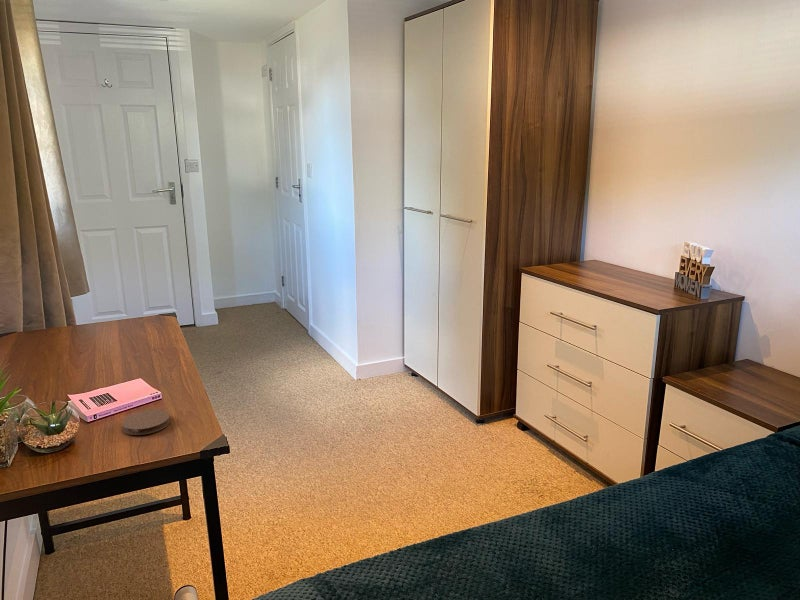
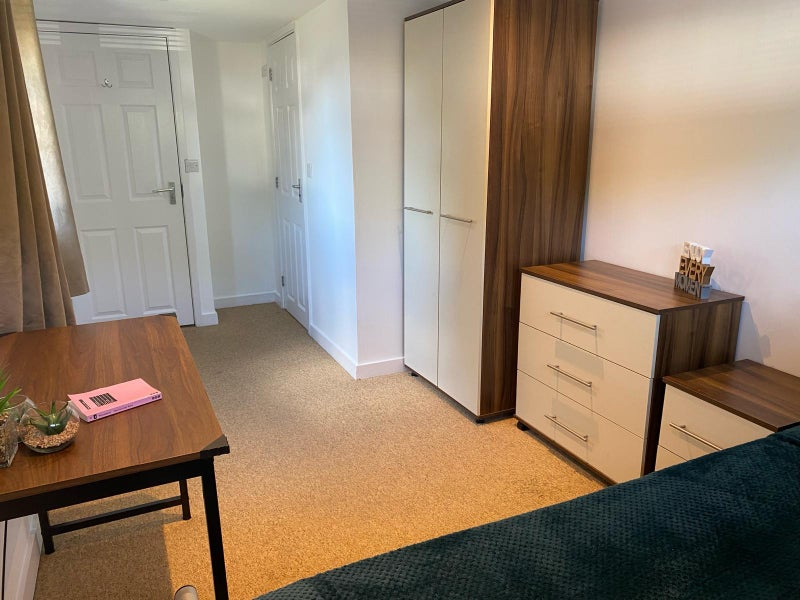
- coaster [120,409,171,436]
